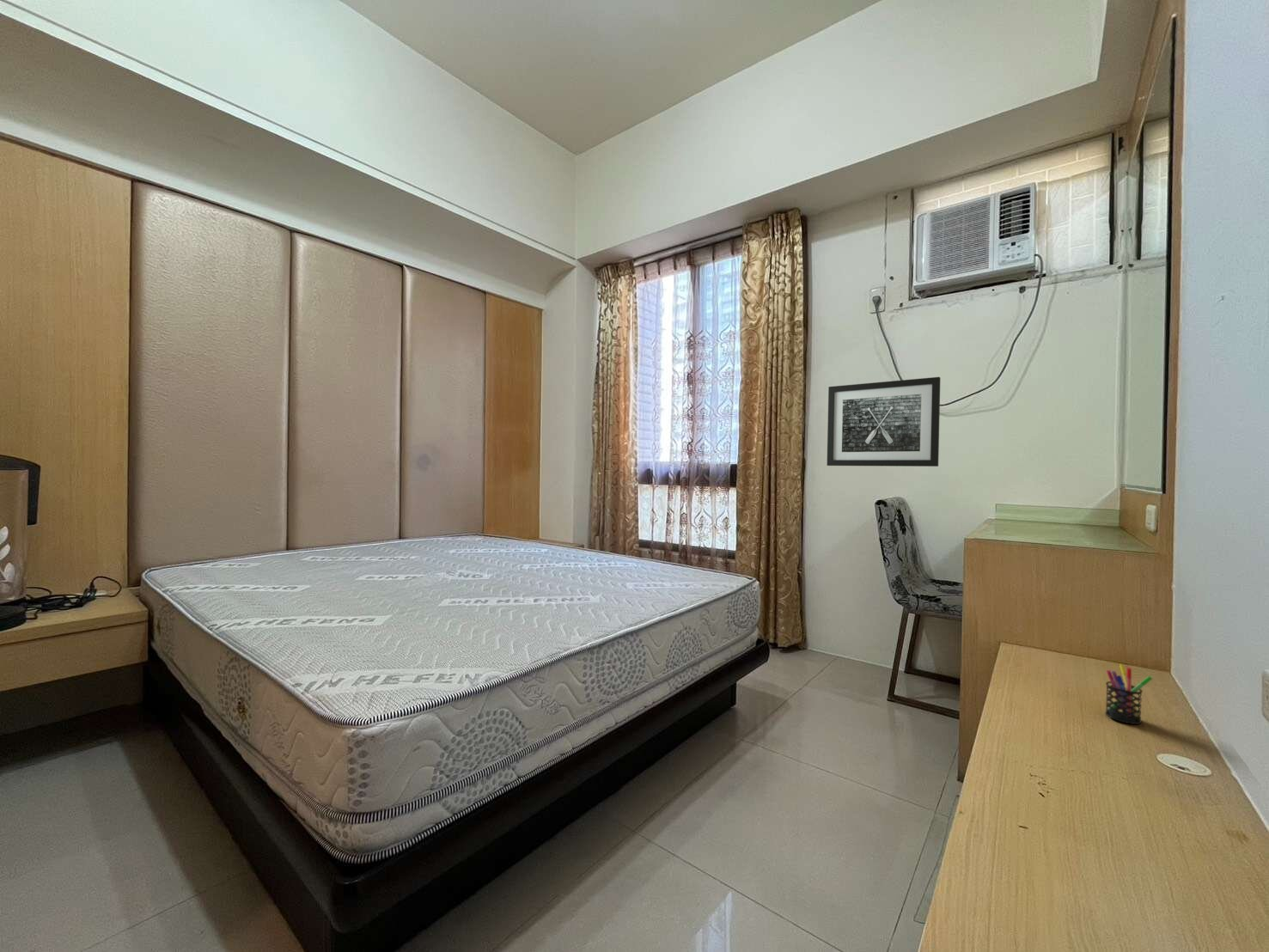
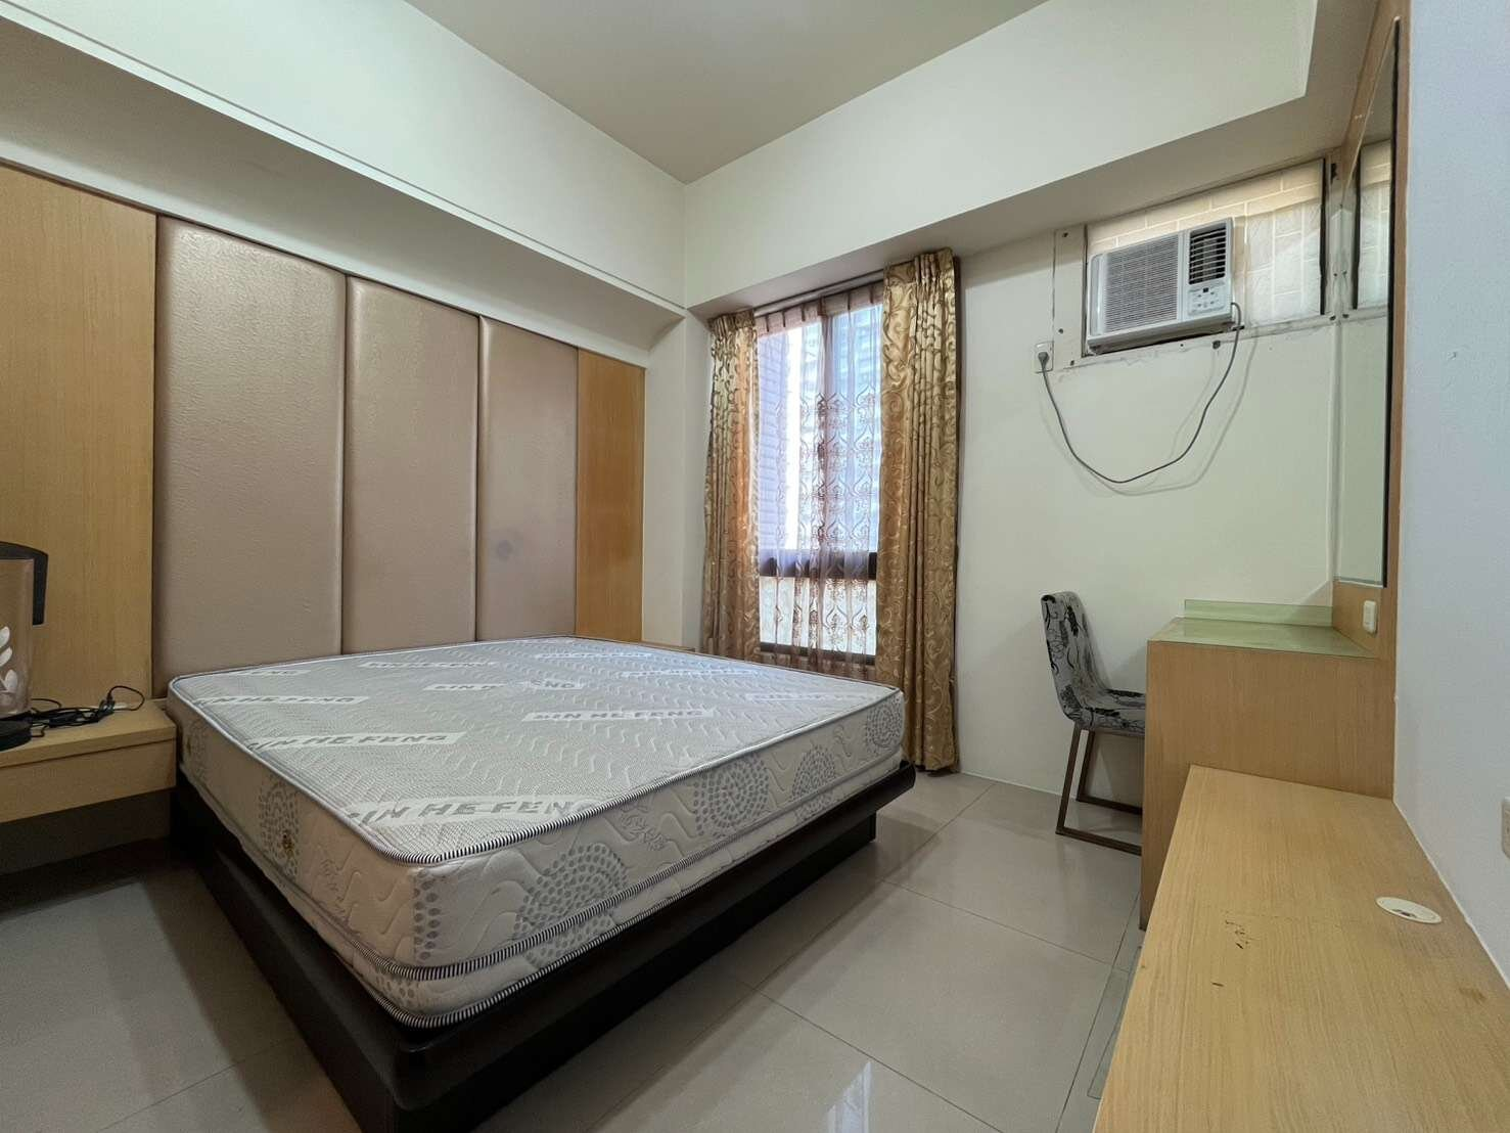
- pen holder [1104,663,1153,725]
- wall art [827,376,941,467]
